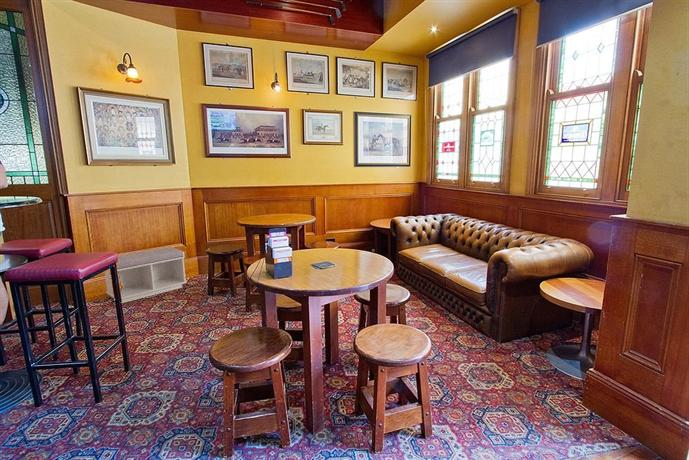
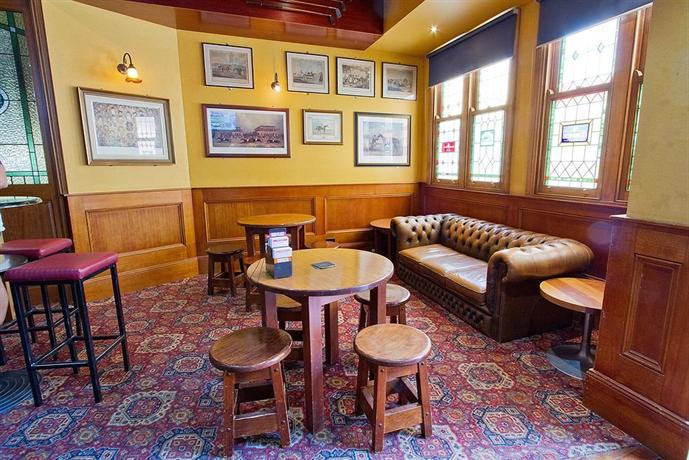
- bench [104,246,188,304]
